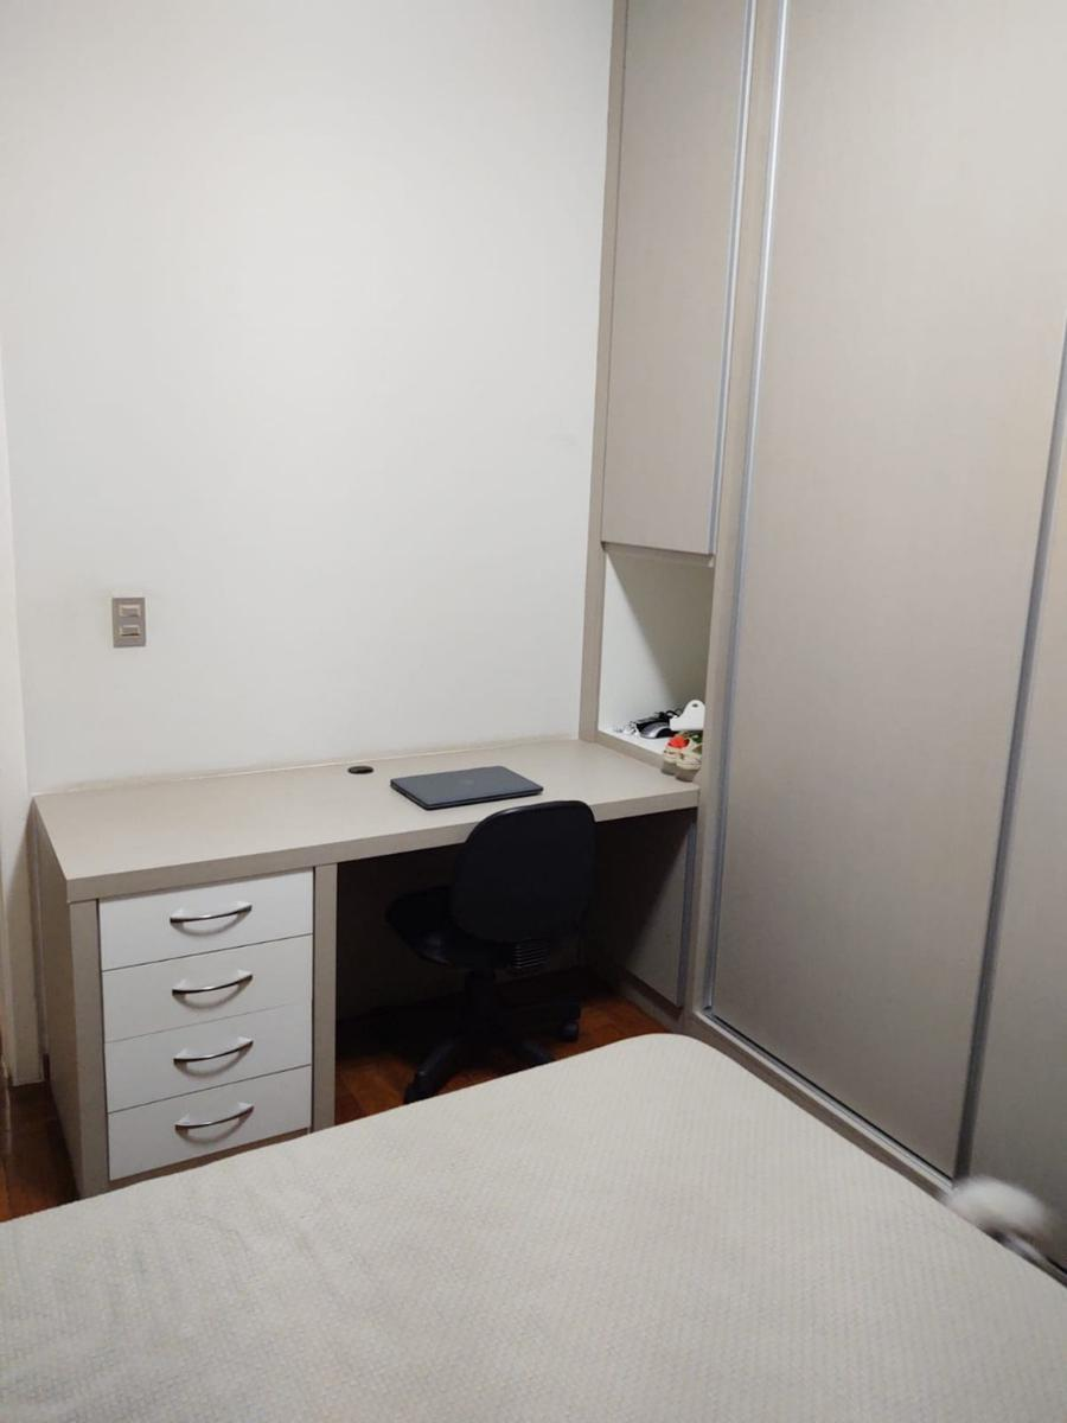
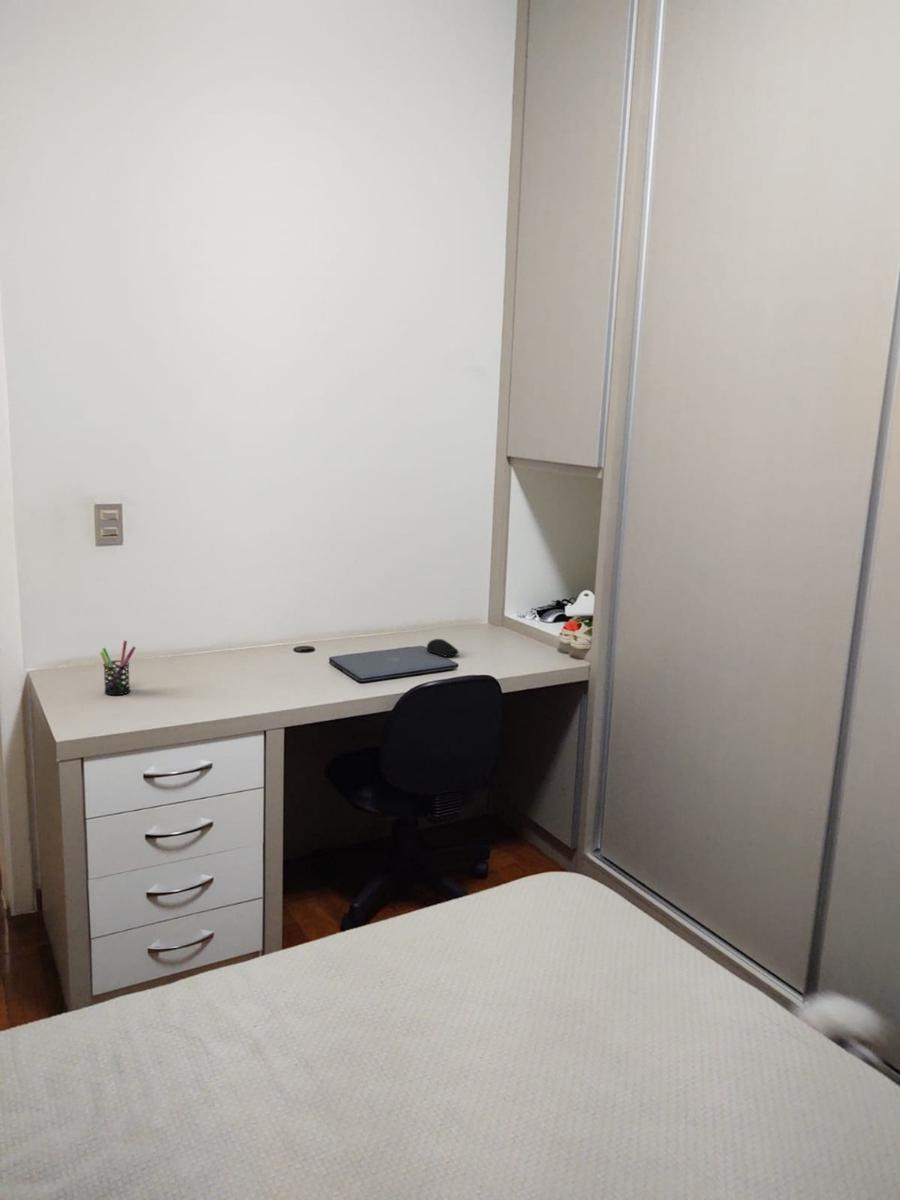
+ pen holder [99,639,137,696]
+ computer mouse [426,638,460,658]
